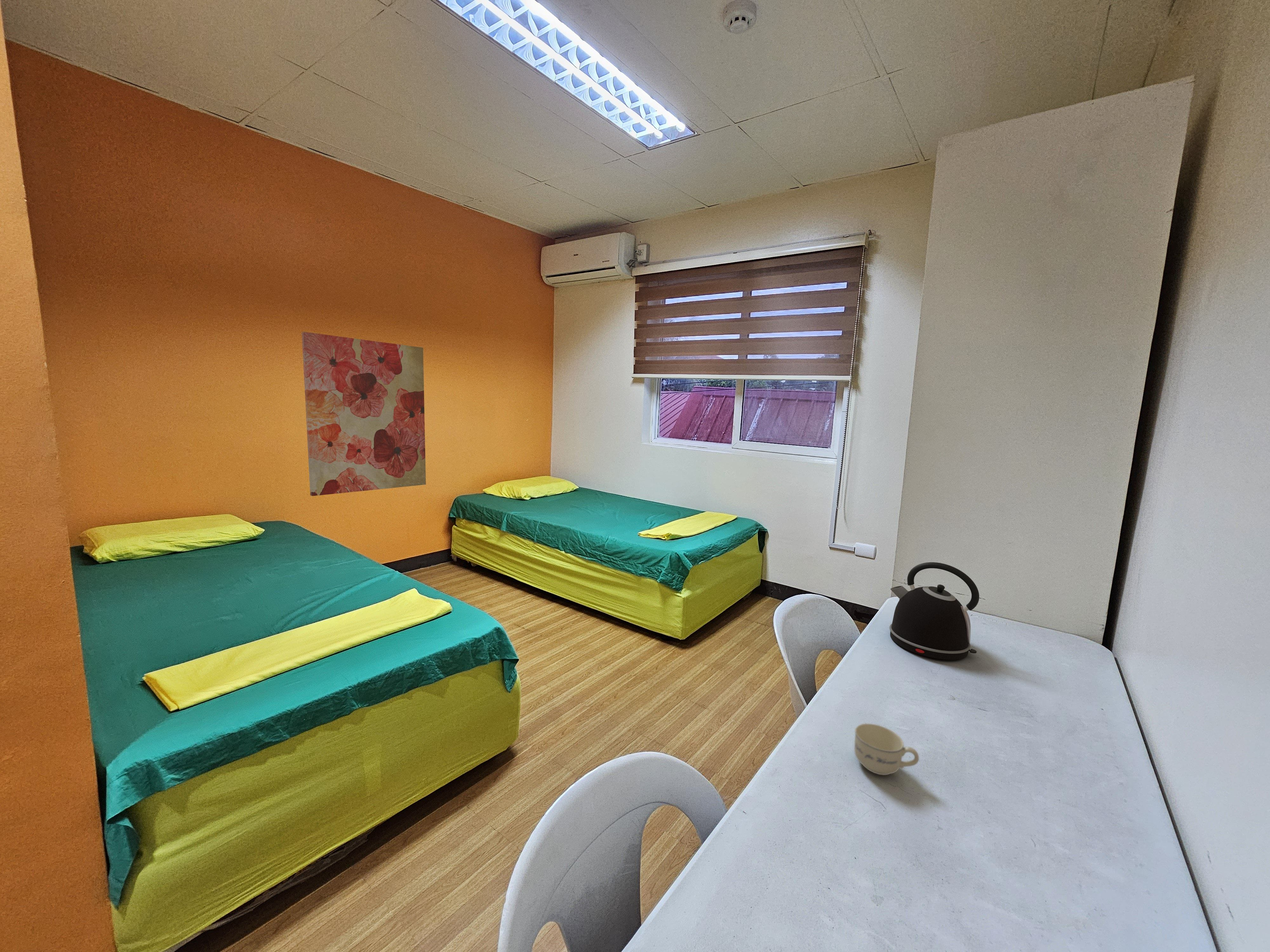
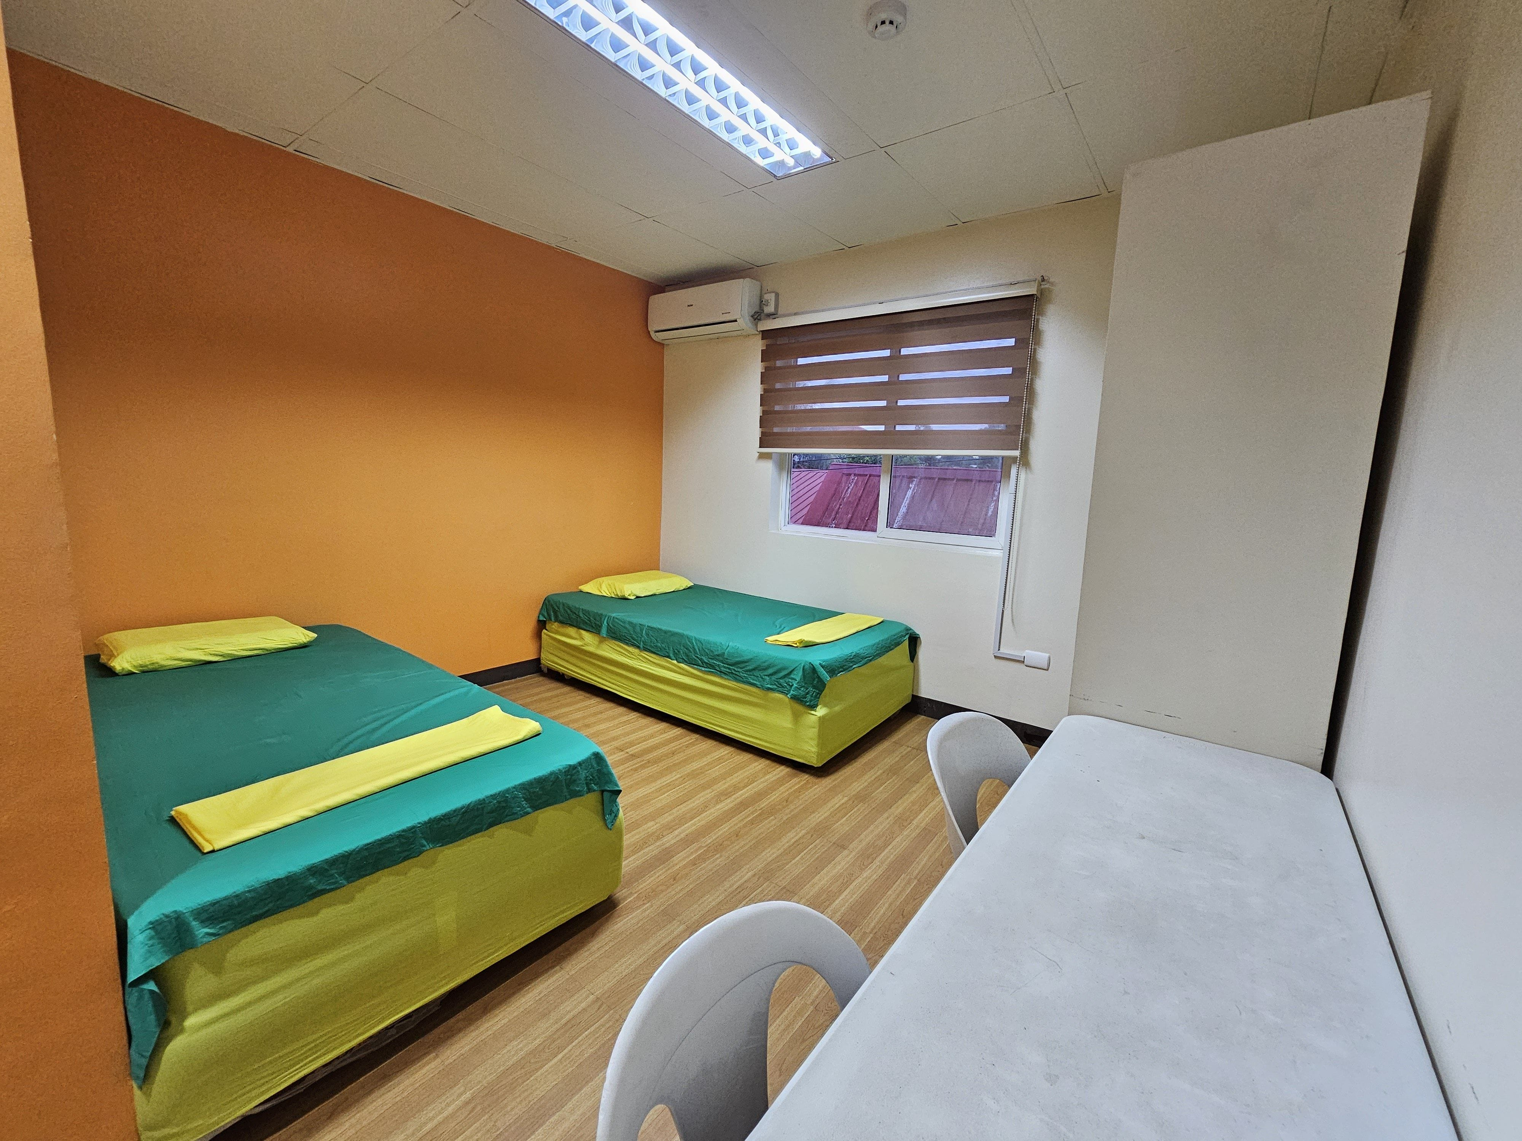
- kettle [889,562,979,660]
- wall art [301,332,426,496]
- cup [854,723,919,776]
